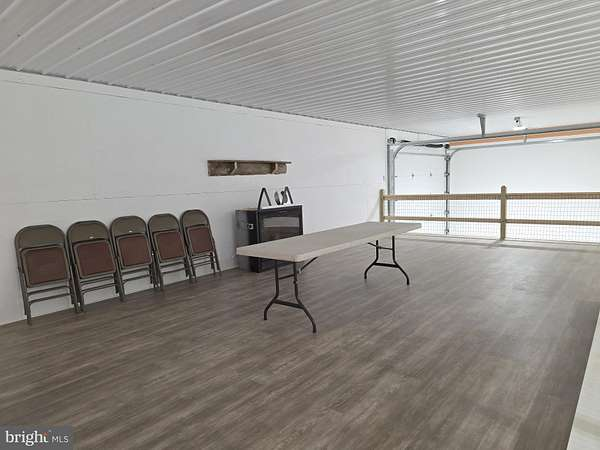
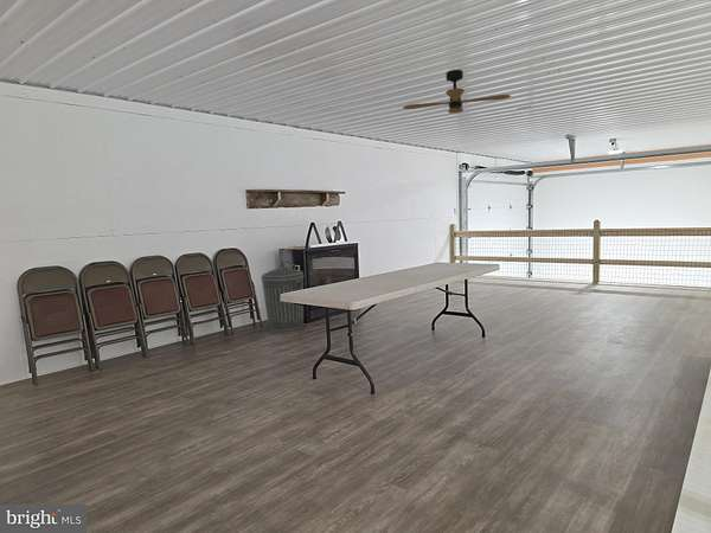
+ trash can [261,265,305,332]
+ ceiling fan [402,69,512,115]
